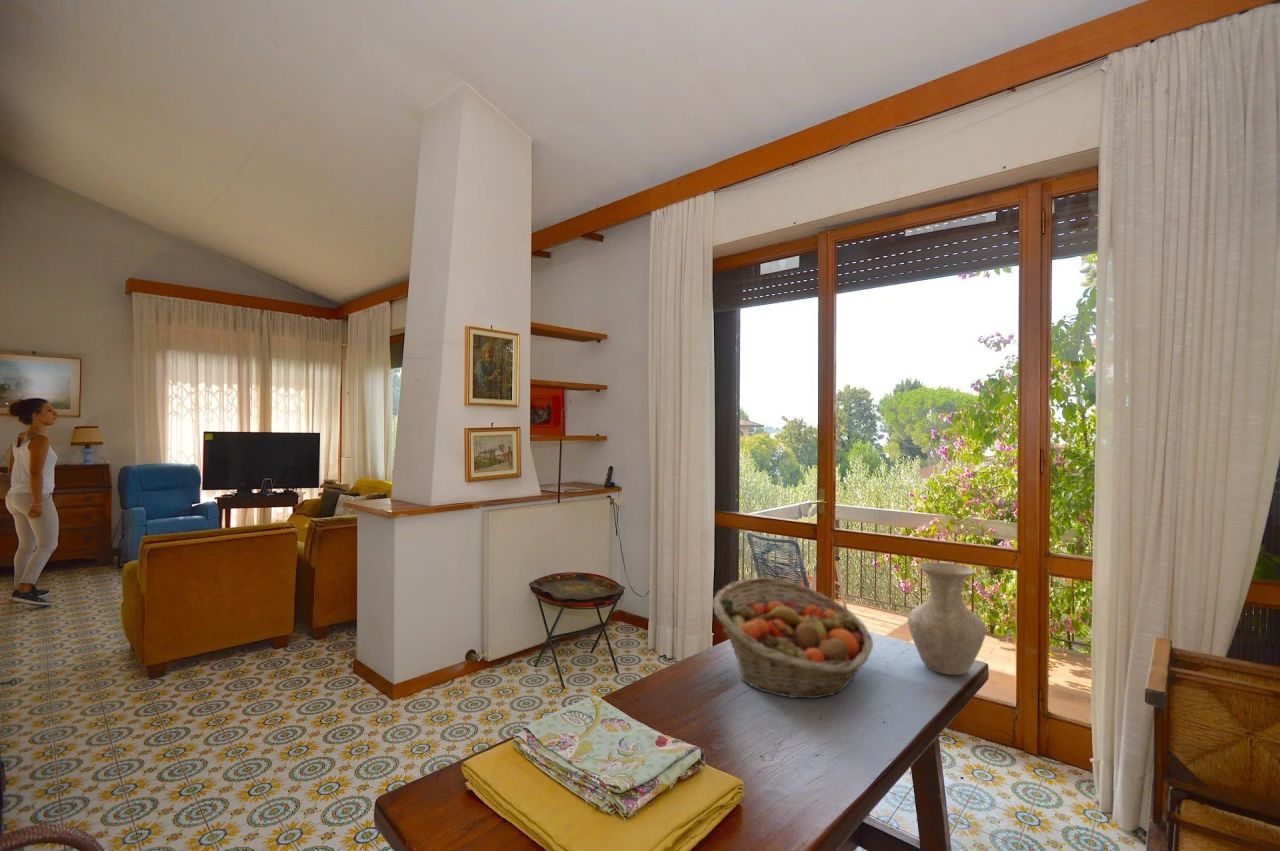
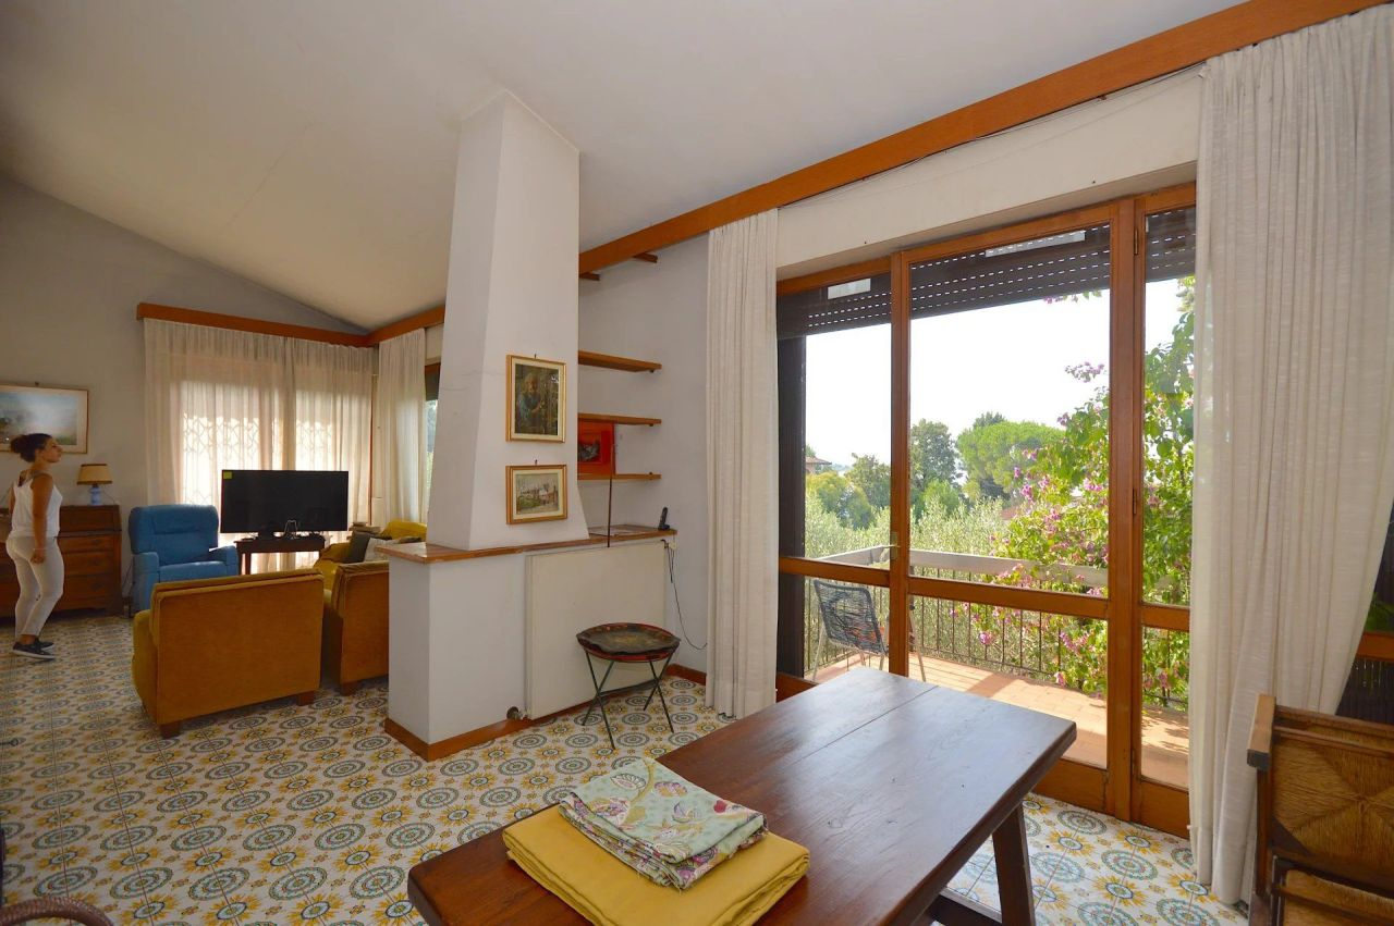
- fruit basket [712,576,874,699]
- vase [907,561,987,676]
